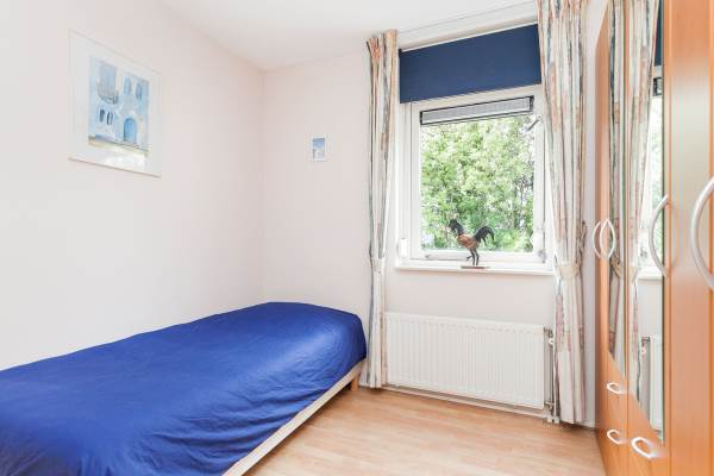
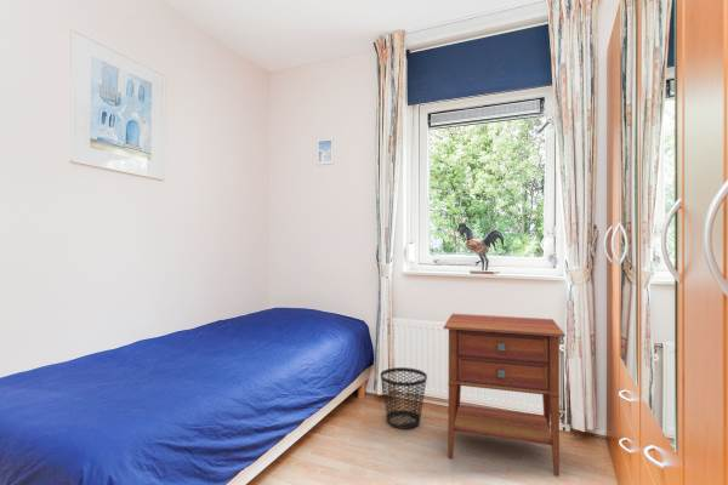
+ wastebasket [380,366,428,430]
+ nightstand [443,313,567,478]
